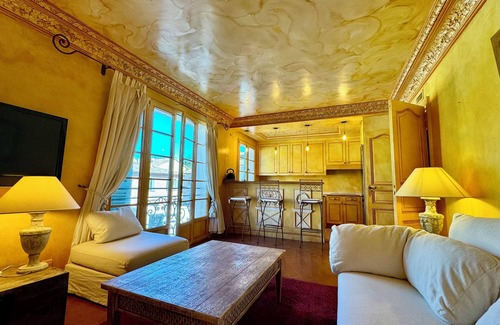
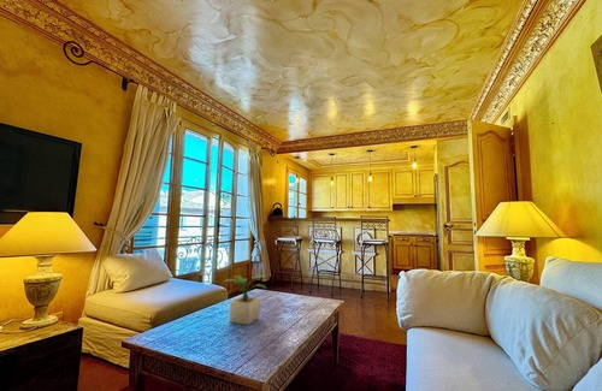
+ potted plant [222,274,270,326]
